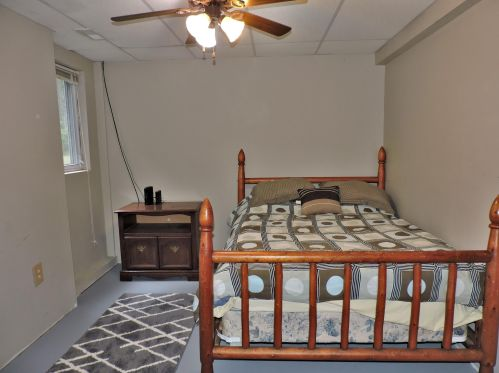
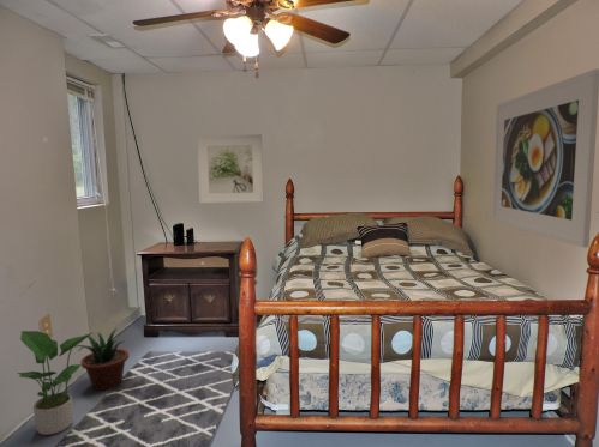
+ potted plant [16,330,92,436]
+ potted plant [72,327,130,392]
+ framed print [492,68,599,249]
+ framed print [196,133,265,205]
